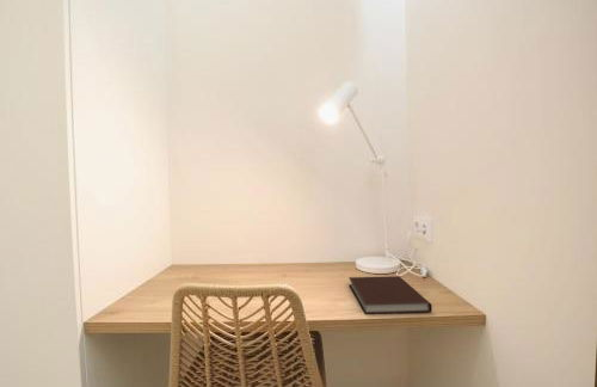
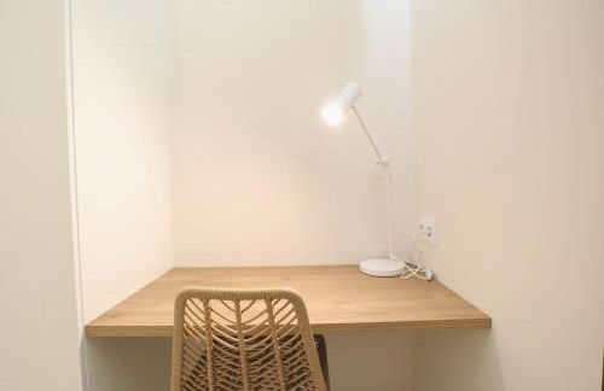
- notebook [347,275,433,315]
